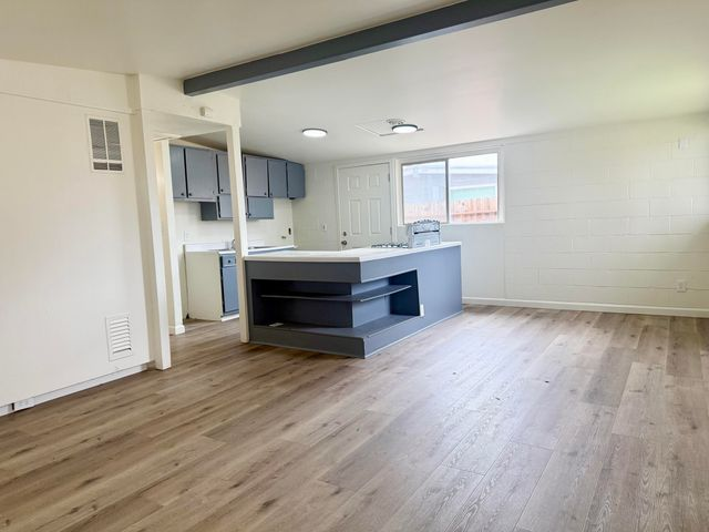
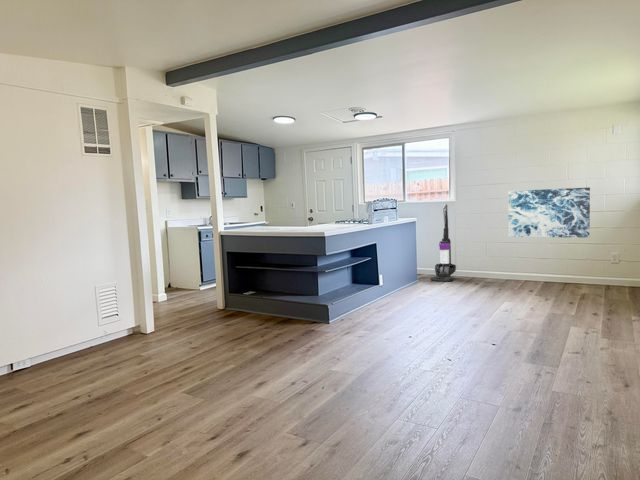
+ vacuum cleaner [429,204,457,283]
+ wall art [507,186,591,239]
